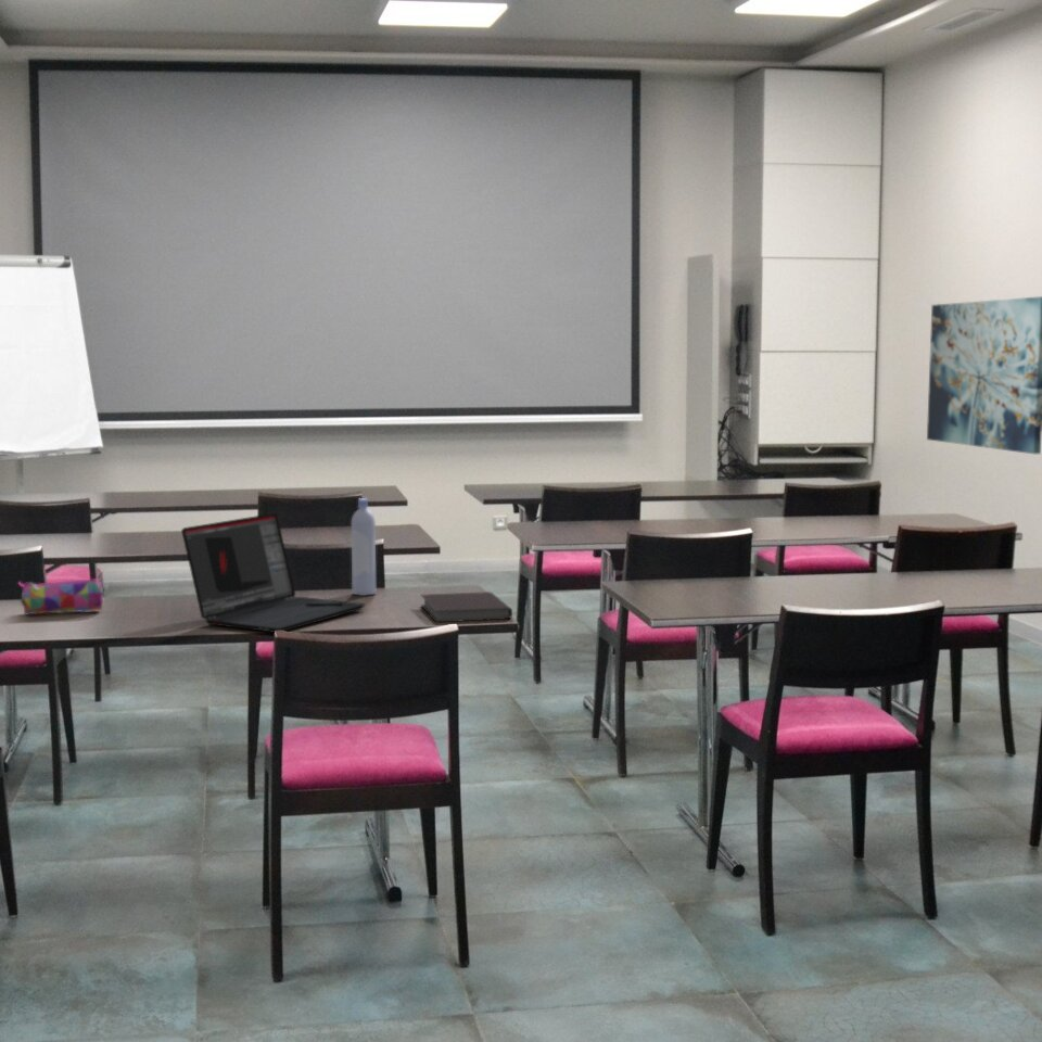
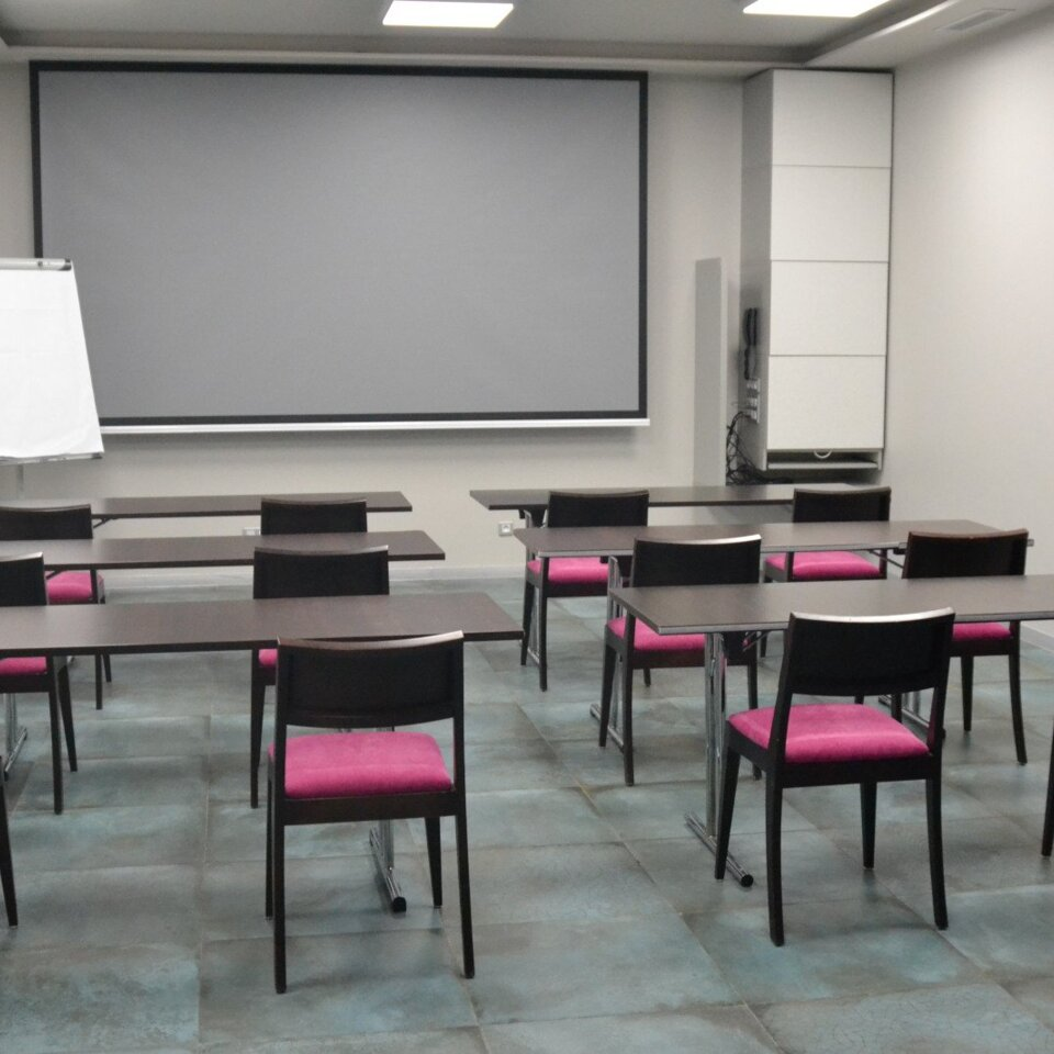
- pencil case [17,577,105,615]
- wall art [926,295,1042,455]
- bottle [351,497,377,597]
- laptop [180,512,366,634]
- notebook [419,590,513,623]
